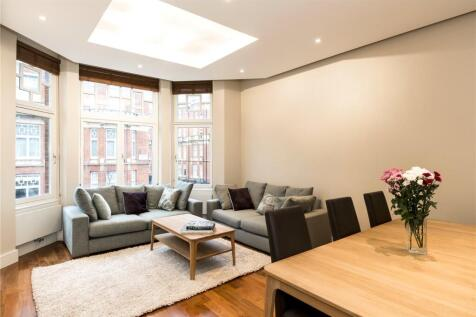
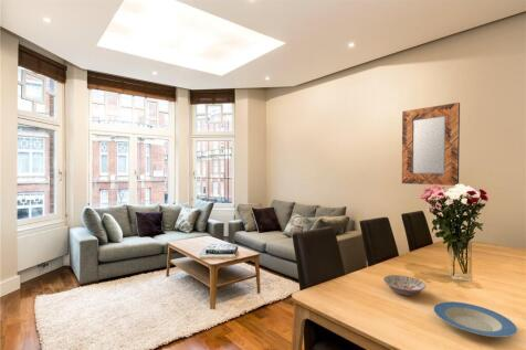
+ home mirror [401,102,461,187]
+ bowl [382,274,427,297]
+ plate [432,300,518,338]
